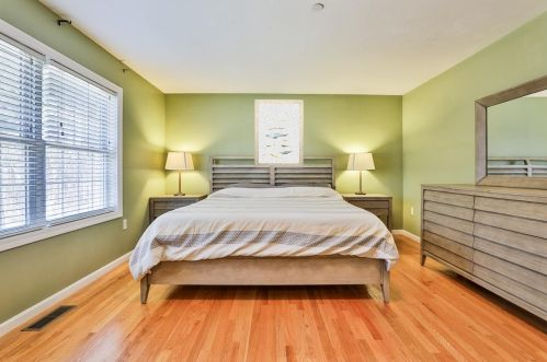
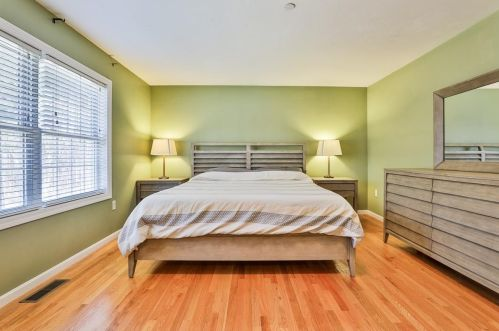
- wall art [253,98,305,168]
